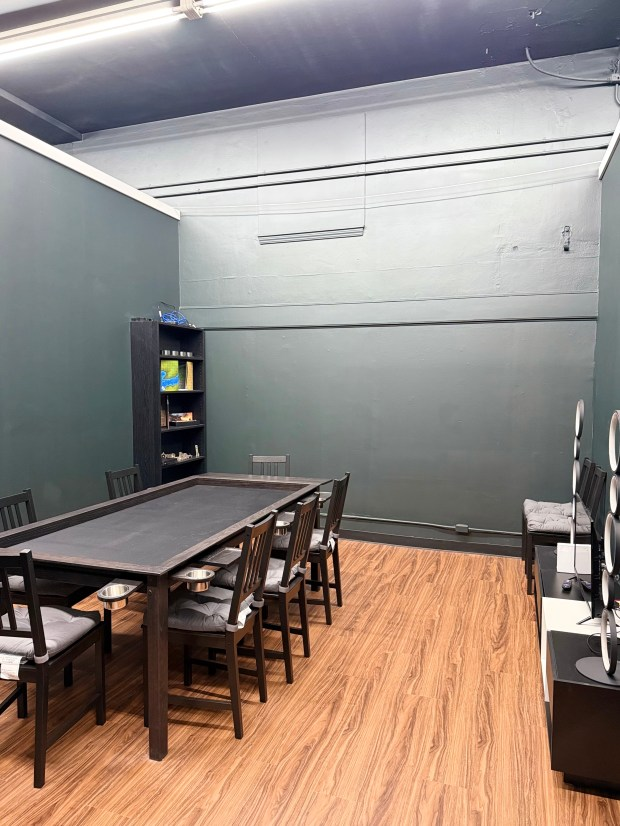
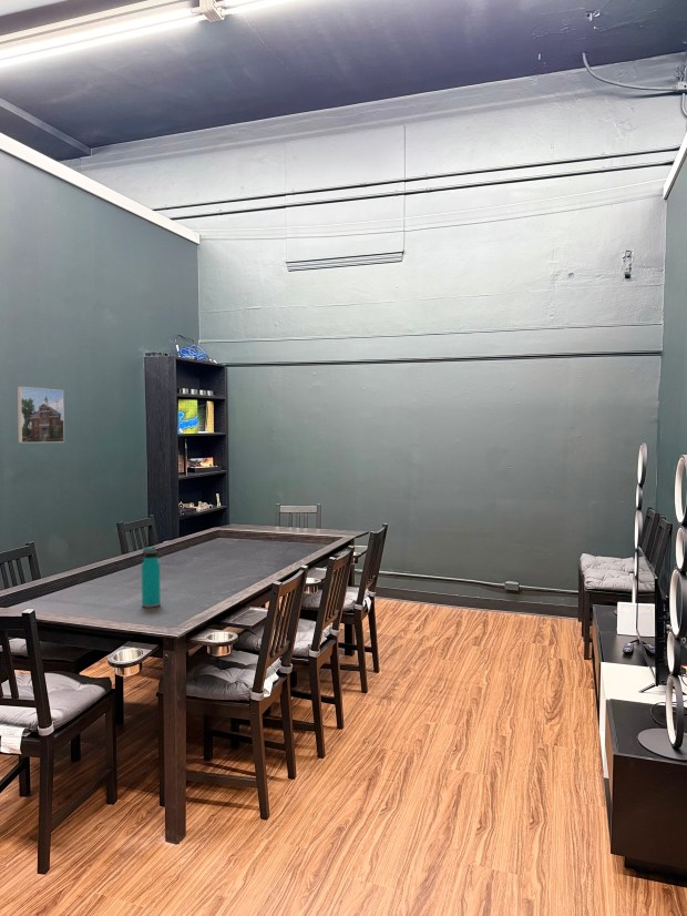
+ water bottle [141,546,162,609]
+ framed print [17,386,65,444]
